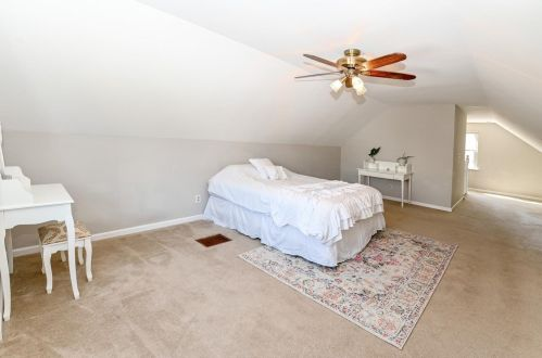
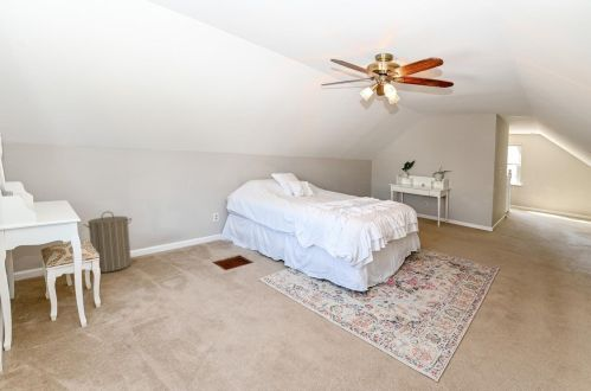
+ laundry hamper [82,211,133,274]
